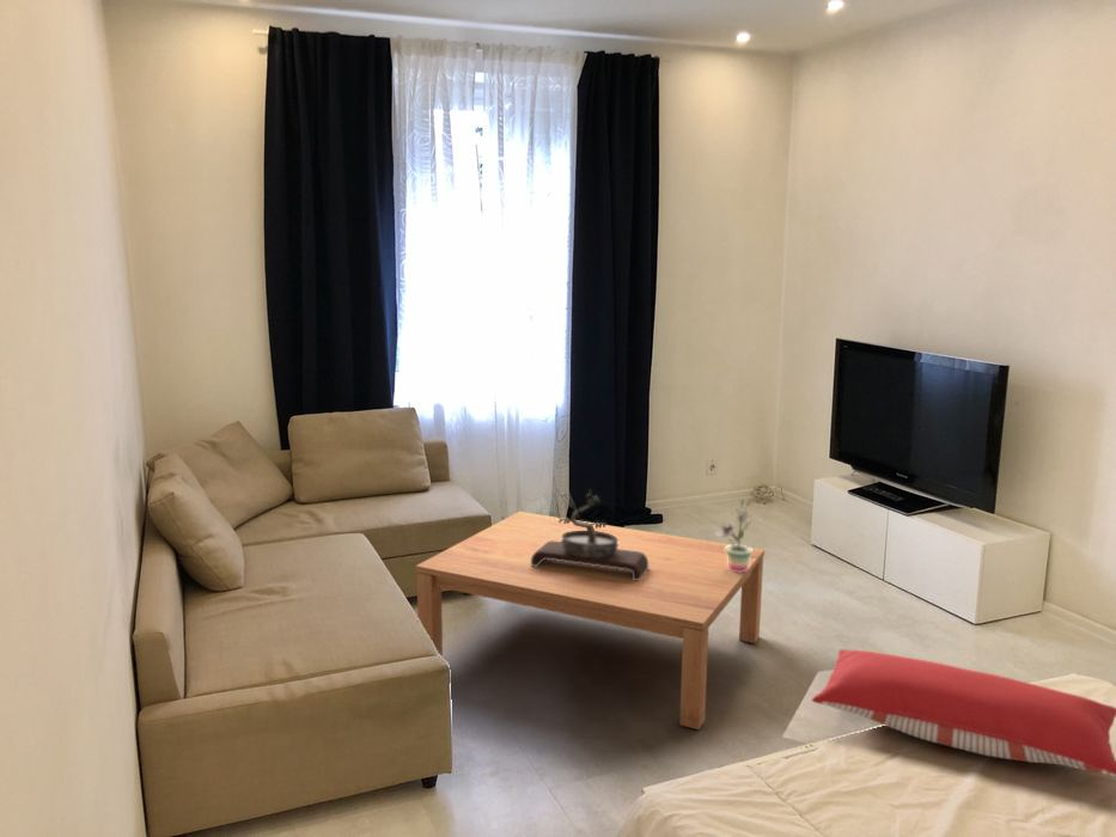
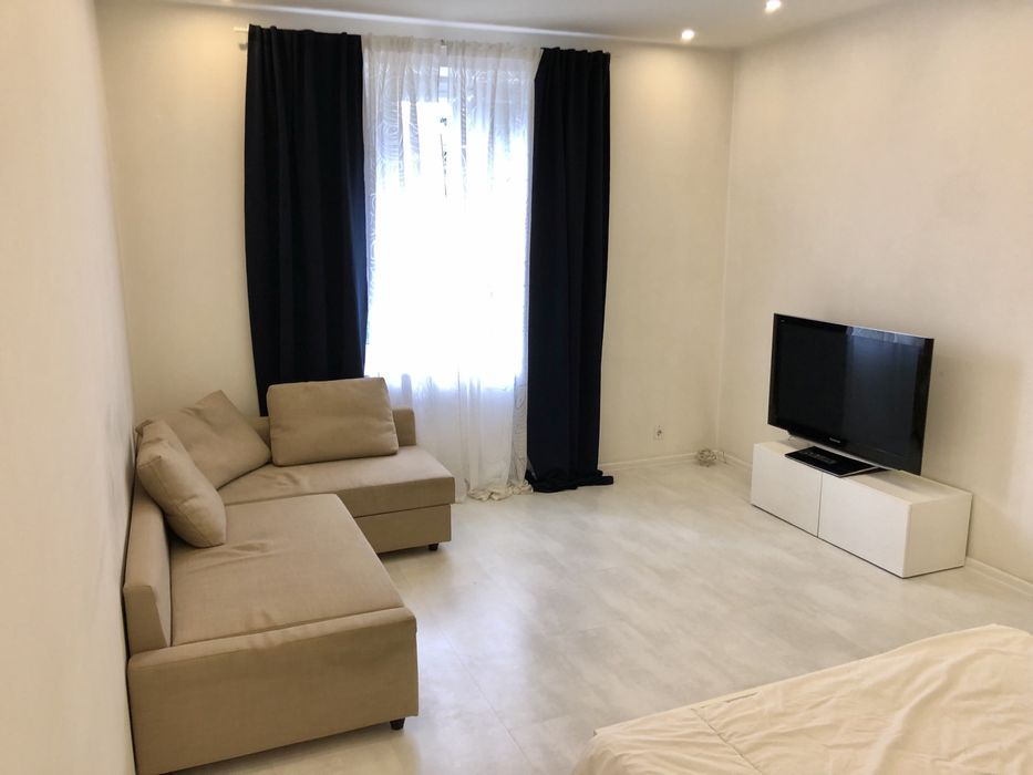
- coffee table [415,511,766,731]
- bonsai tree [531,489,648,580]
- potted plant [715,497,755,573]
- pillow [811,648,1116,778]
